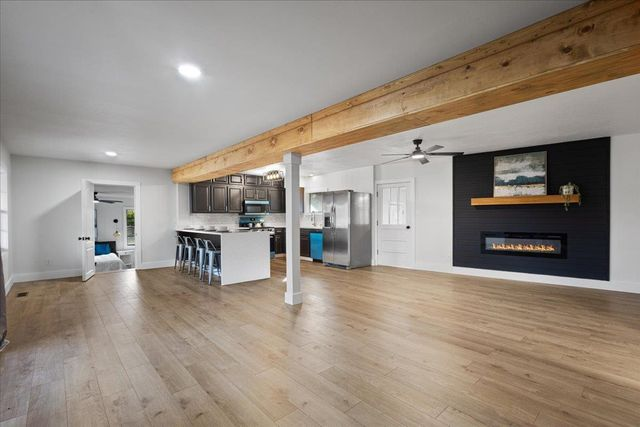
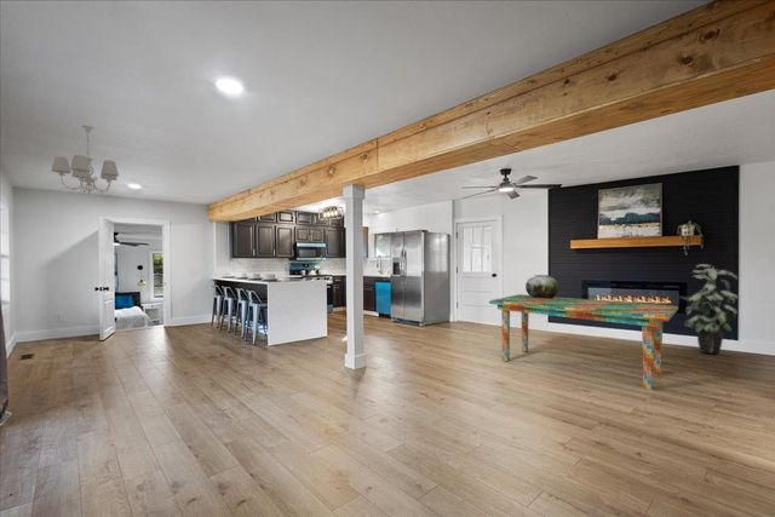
+ indoor plant [679,263,740,355]
+ chandelier [51,125,120,195]
+ ceramic pot [524,274,559,299]
+ dining table [488,293,679,391]
